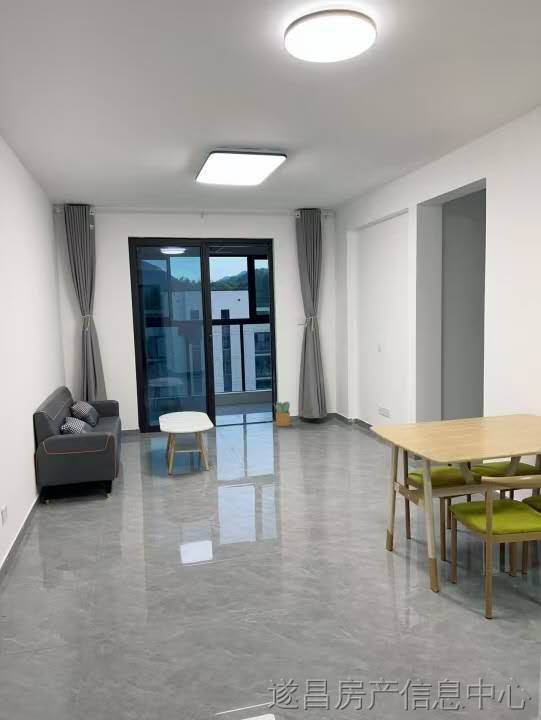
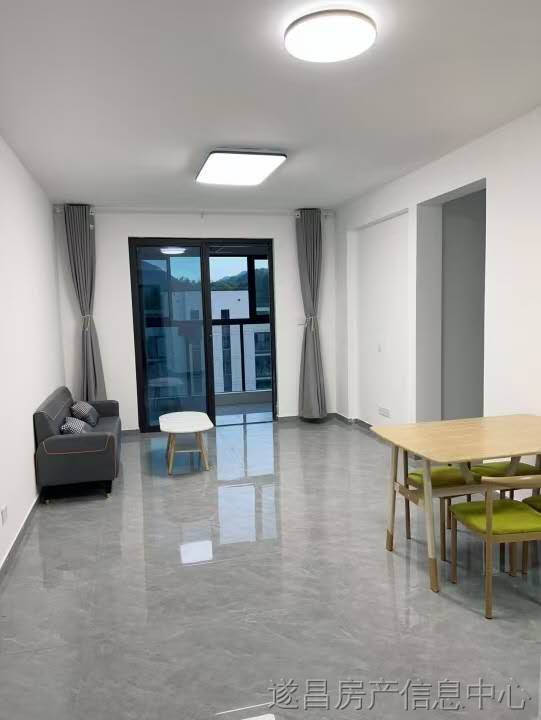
- potted plant [273,400,291,427]
